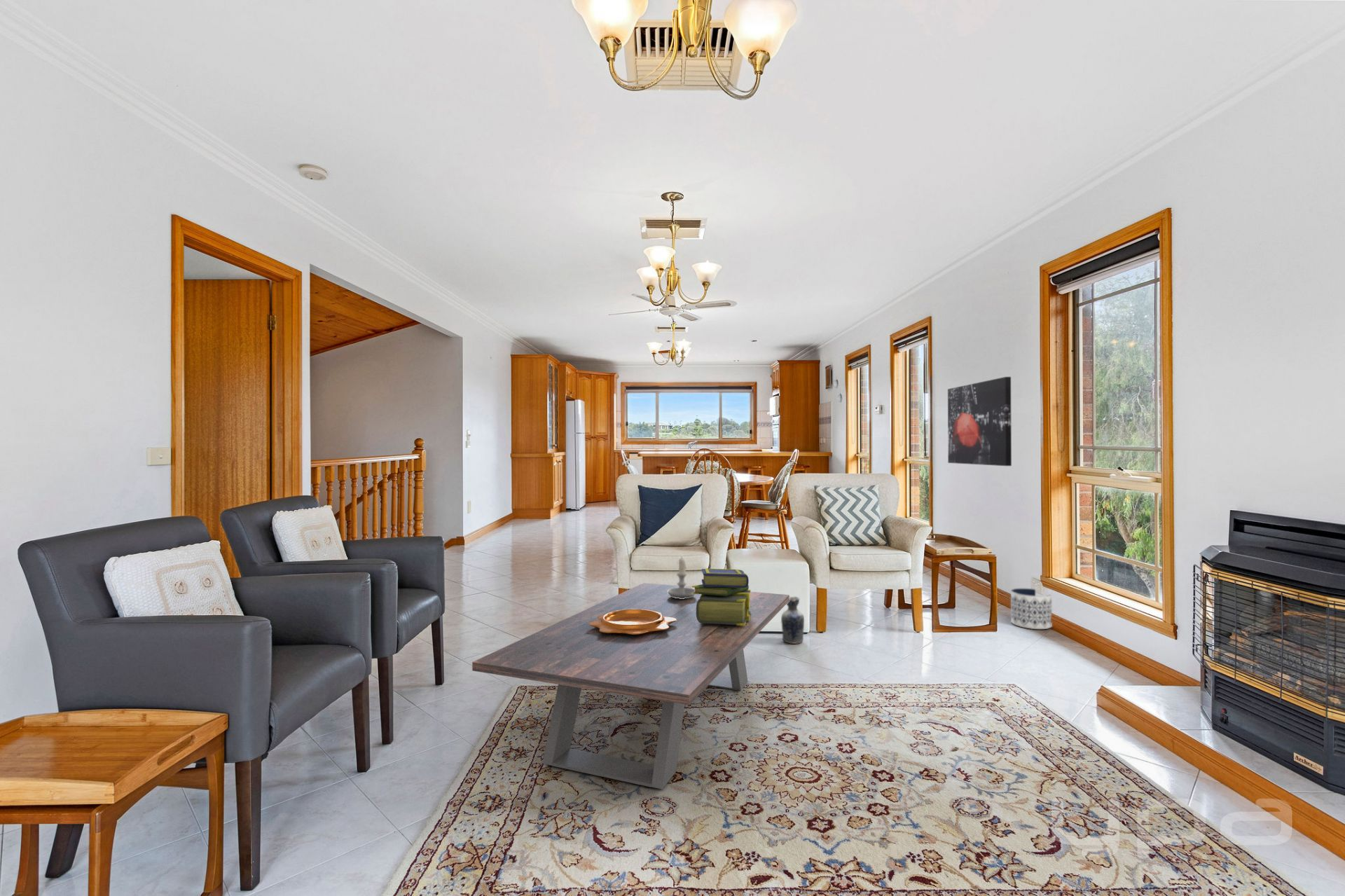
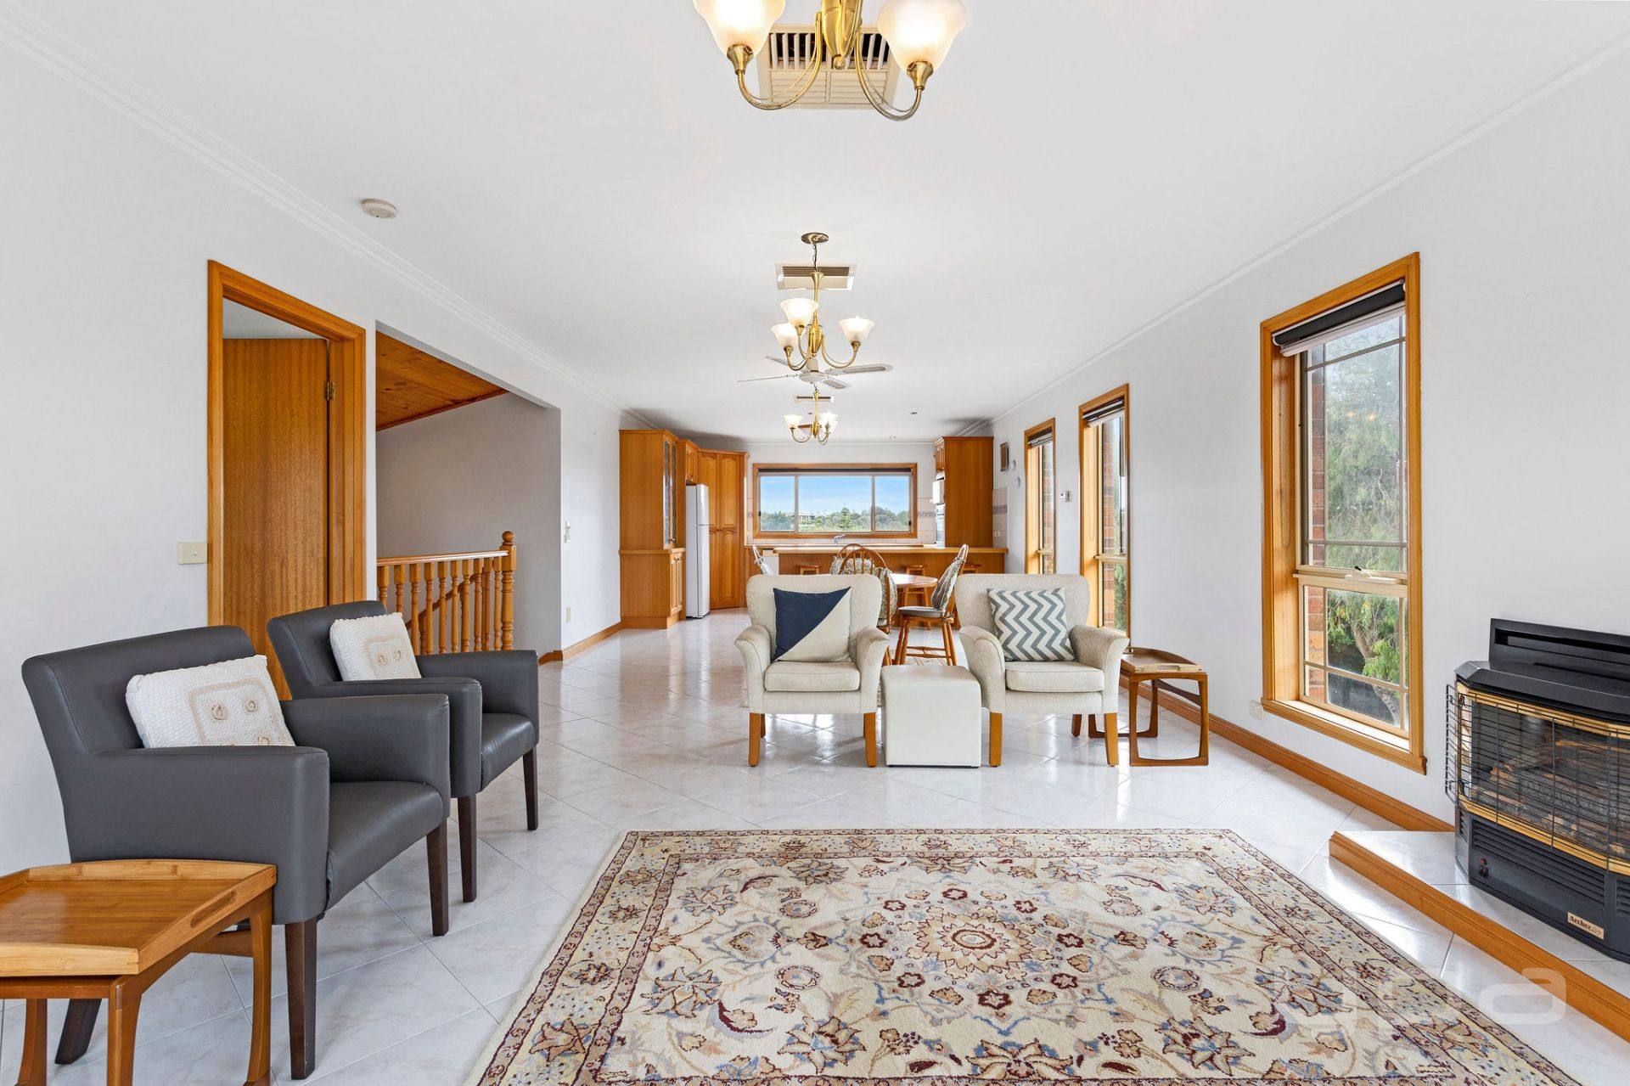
- wall art [947,376,1012,467]
- coffee table [471,582,790,790]
- decorative bowl [588,609,677,635]
- planter [1010,588,1053,630]
- stack of books [691,568,752,626]
- ceramic jug [780,596,805,645]
- candle [668,556,696,599]
